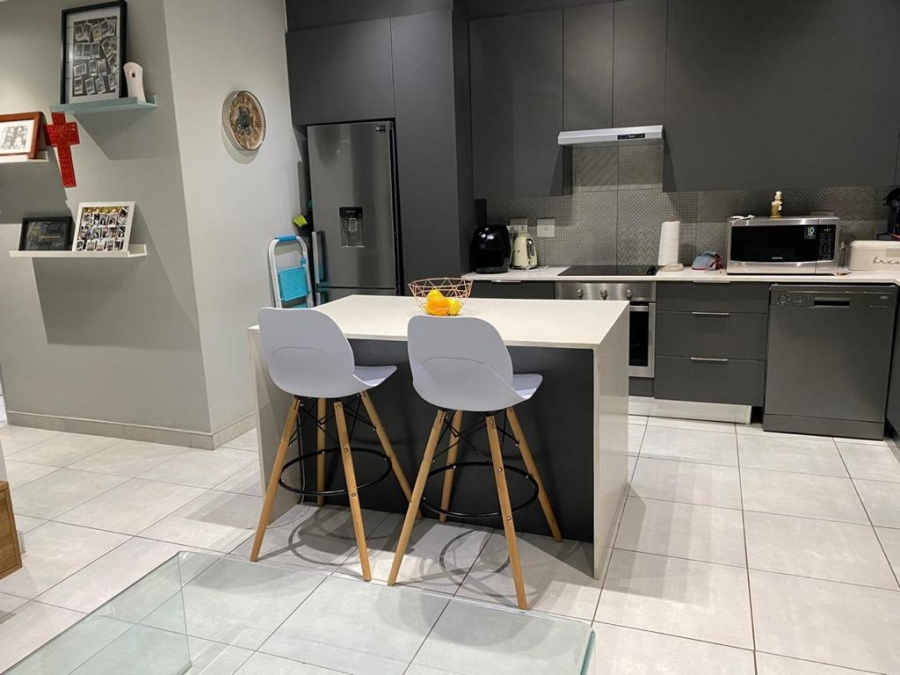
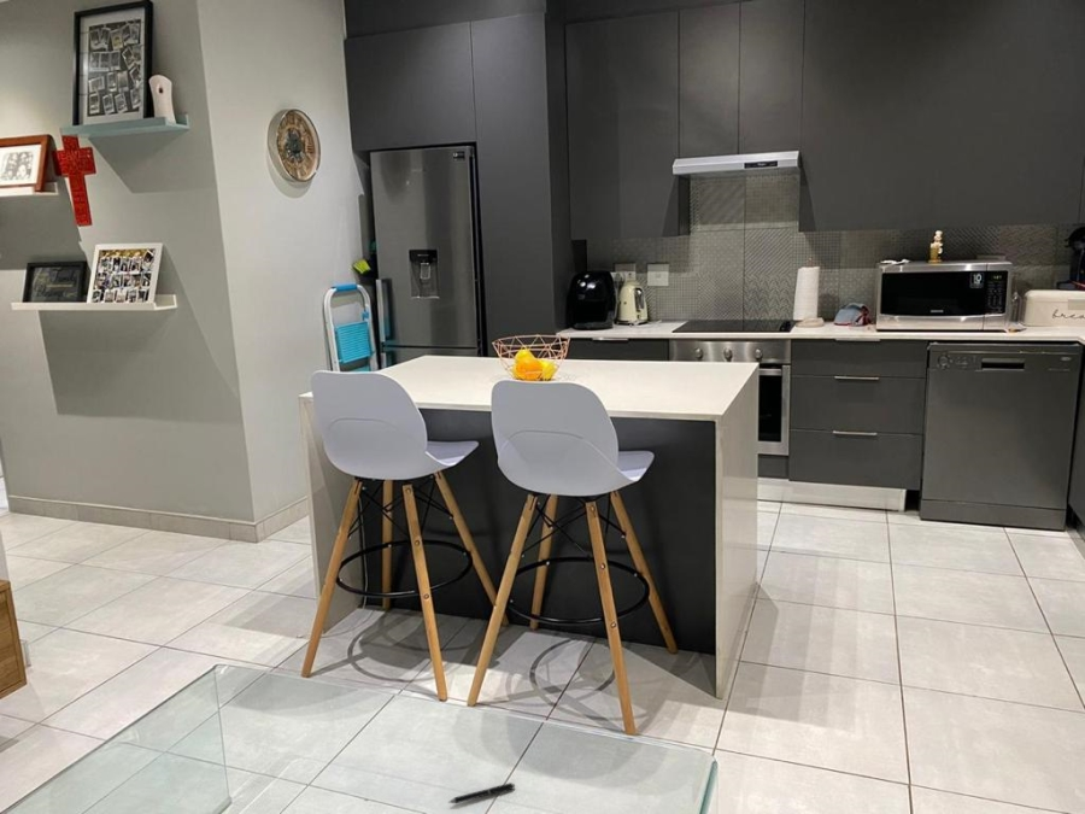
+ pen [448,781,516,804]
